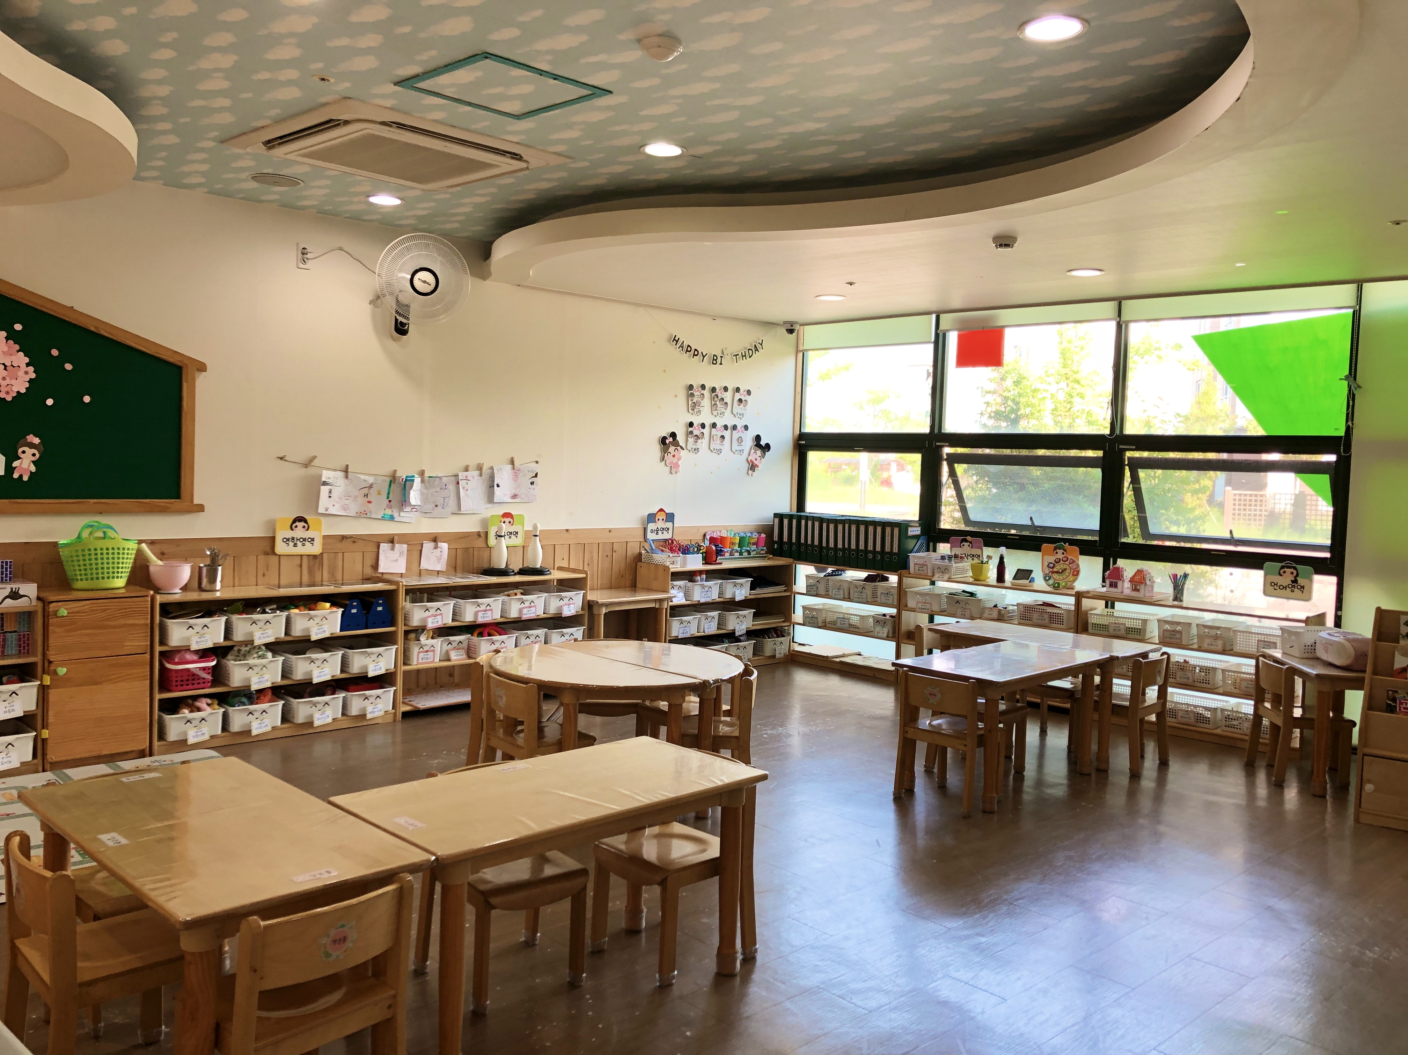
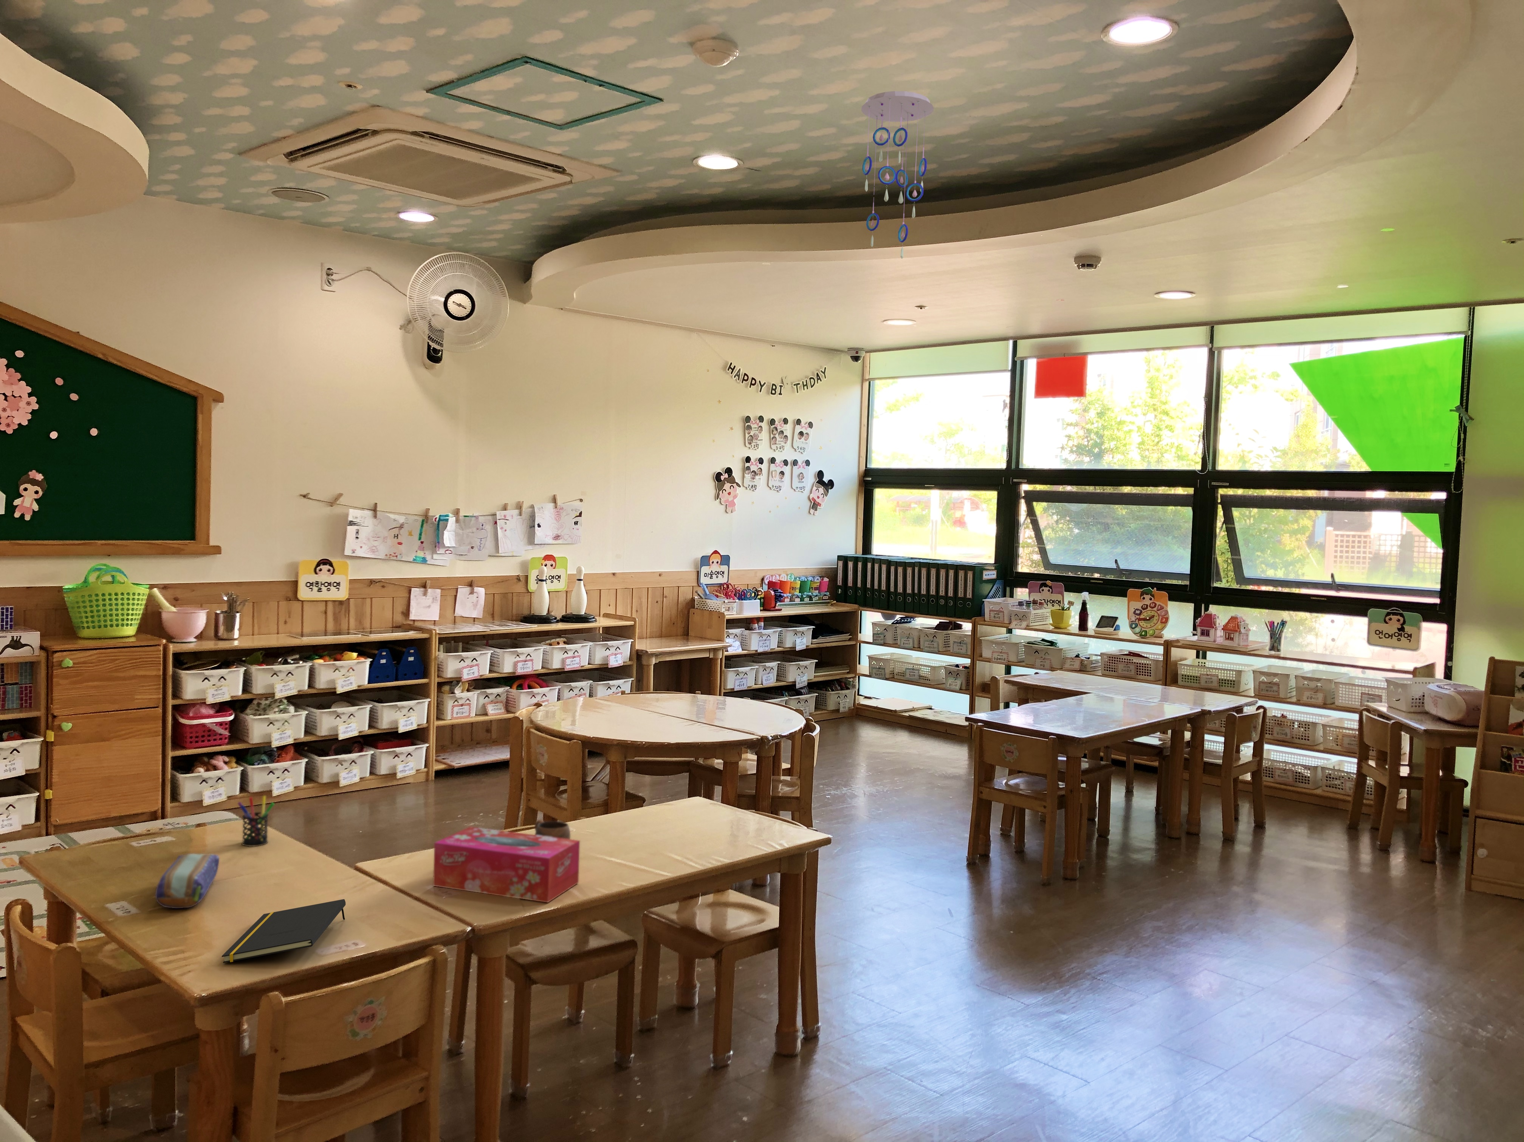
+ tissue box [433,827,580,903]
+ notepad [222,898,346,963]
+ ceiling mobile [862,91,935,259]
+ pen holder [238,795,275,847]
+ cup [534,819,571,840]
+ pencil case [155,853,220,908]
